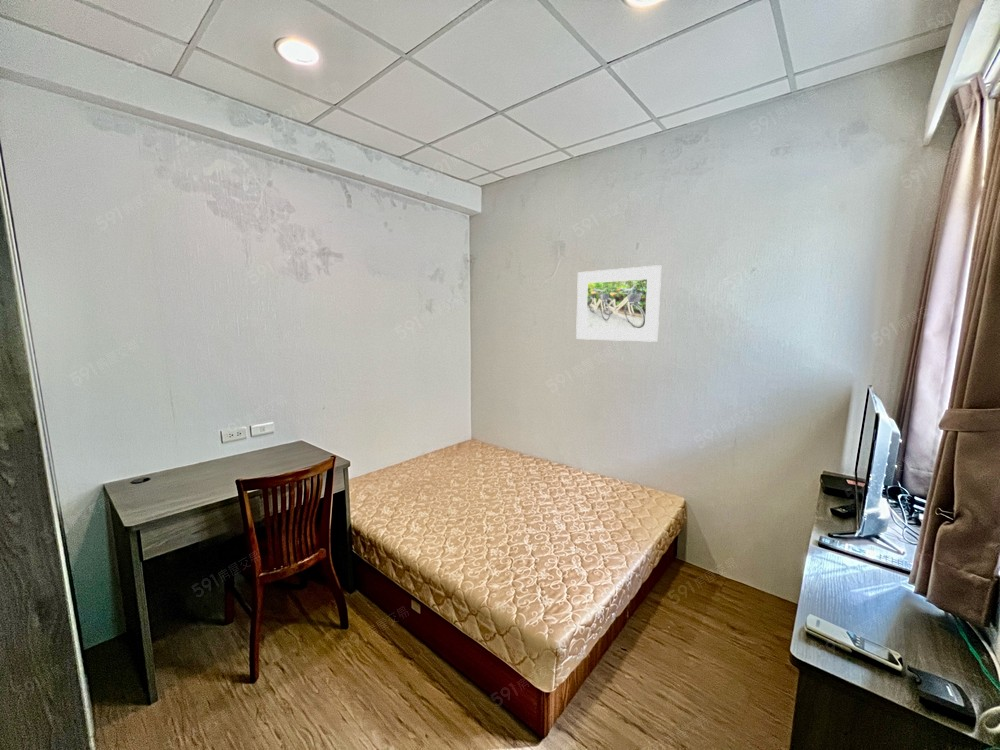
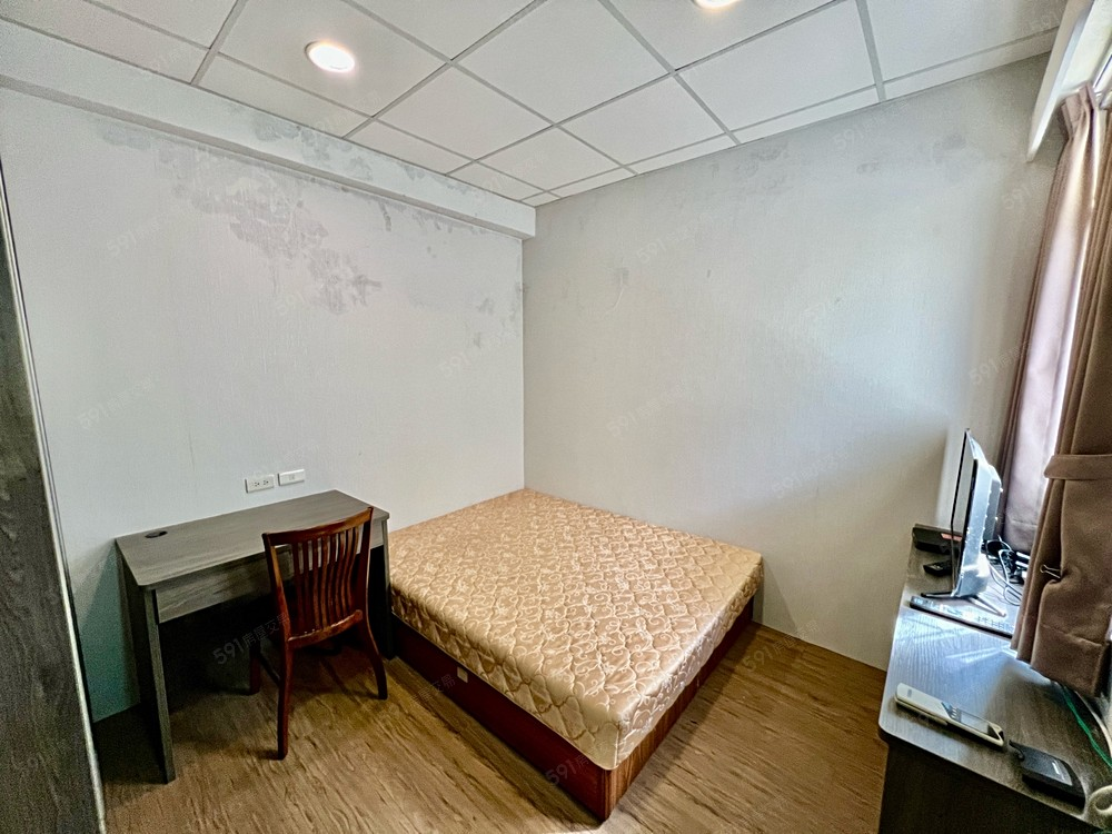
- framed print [575,264,662,343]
